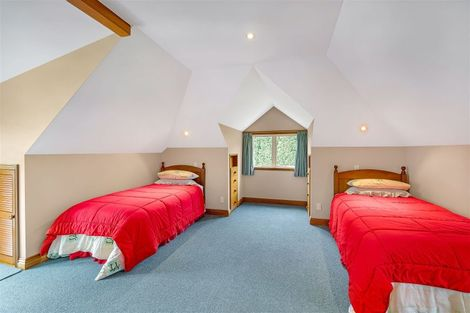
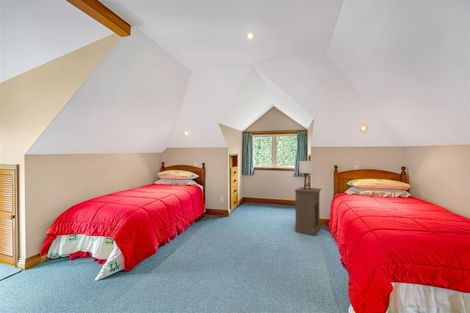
+ nightstand [294,186,323,236]
+ lamp [298,160,316,190]
